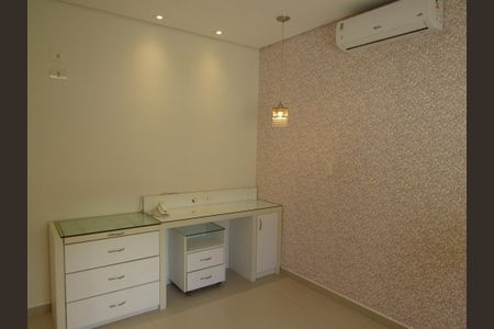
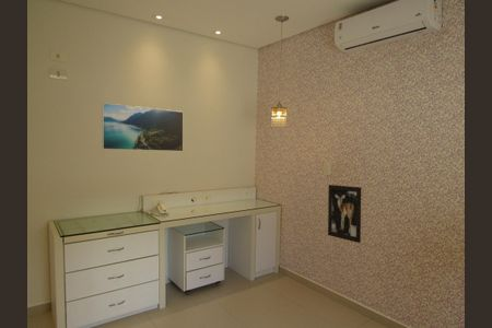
+ wall art [327,184,362,244]
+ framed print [102,102,185,152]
